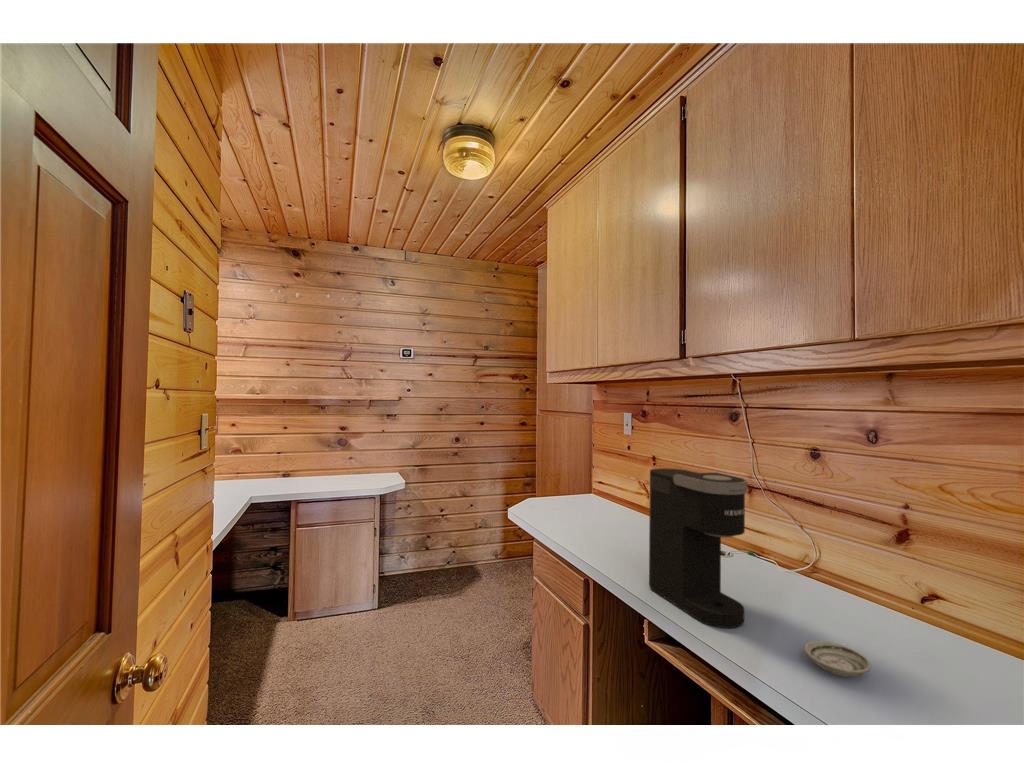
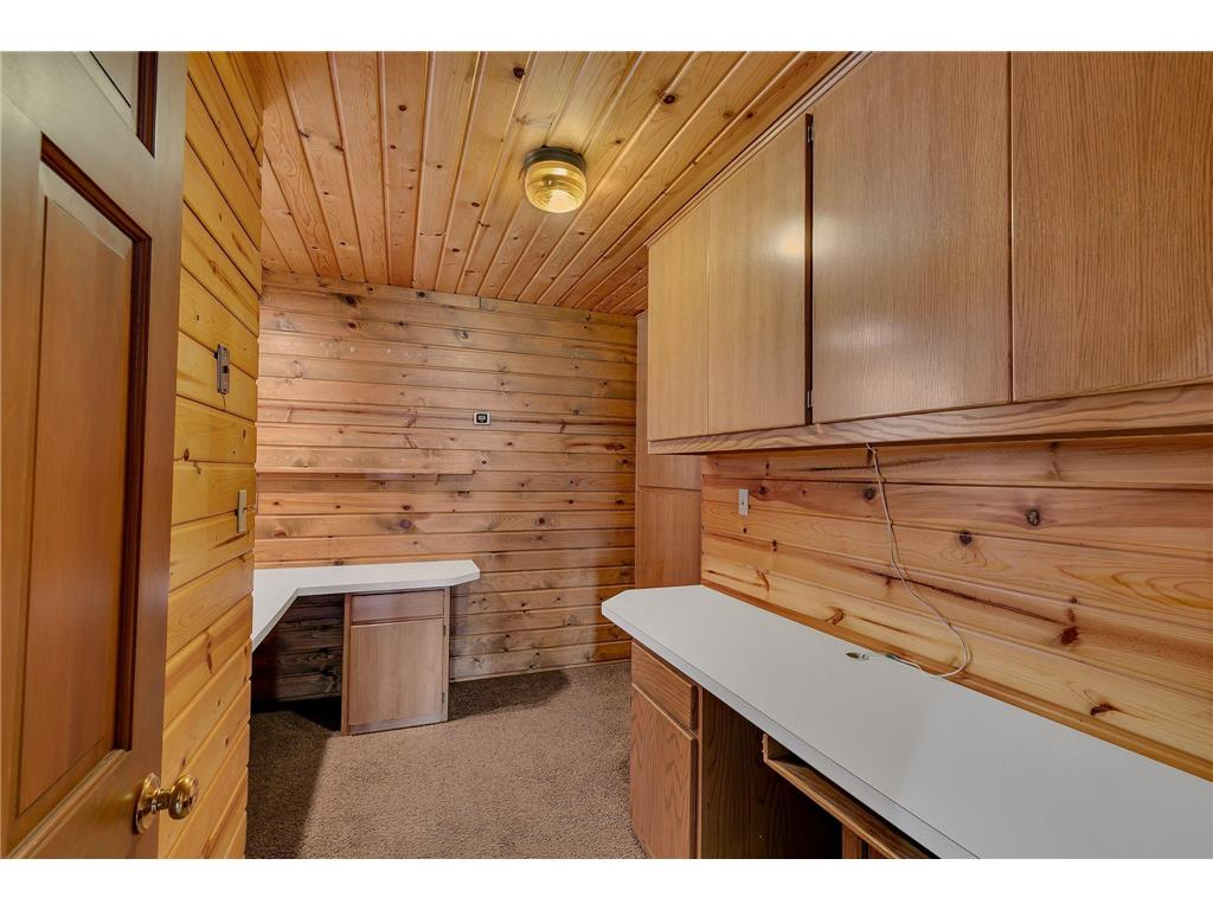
- saucer [803,640,872,678]
- coffee maker [648,467,748,629]
